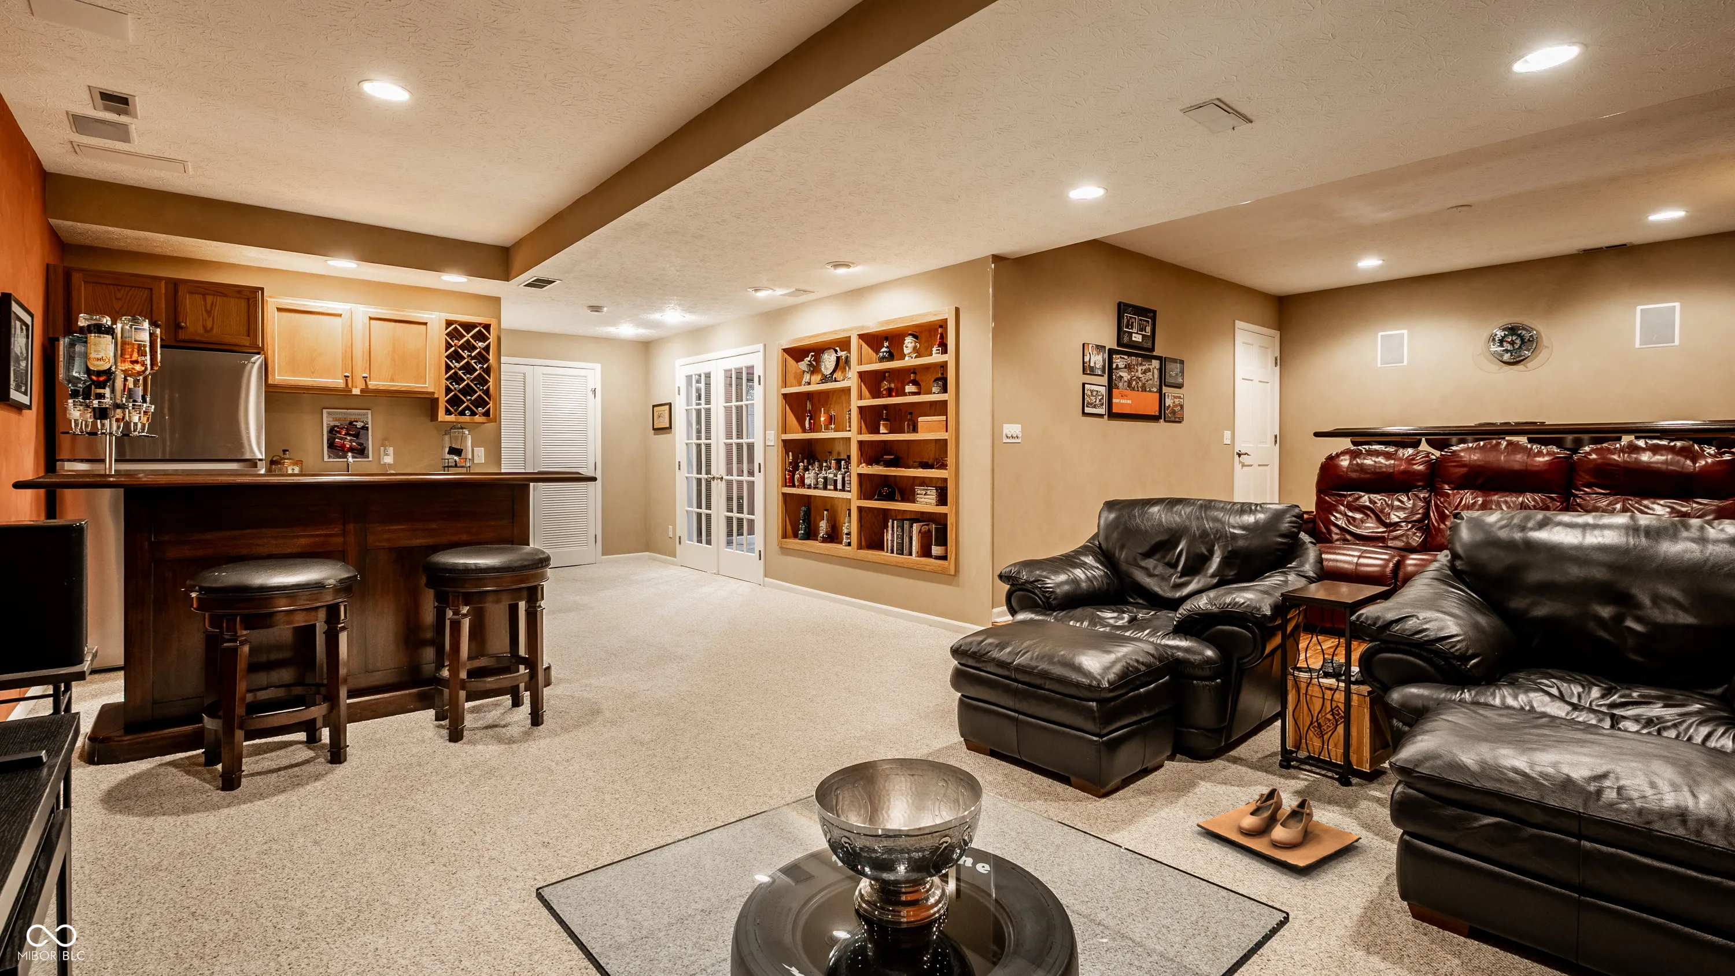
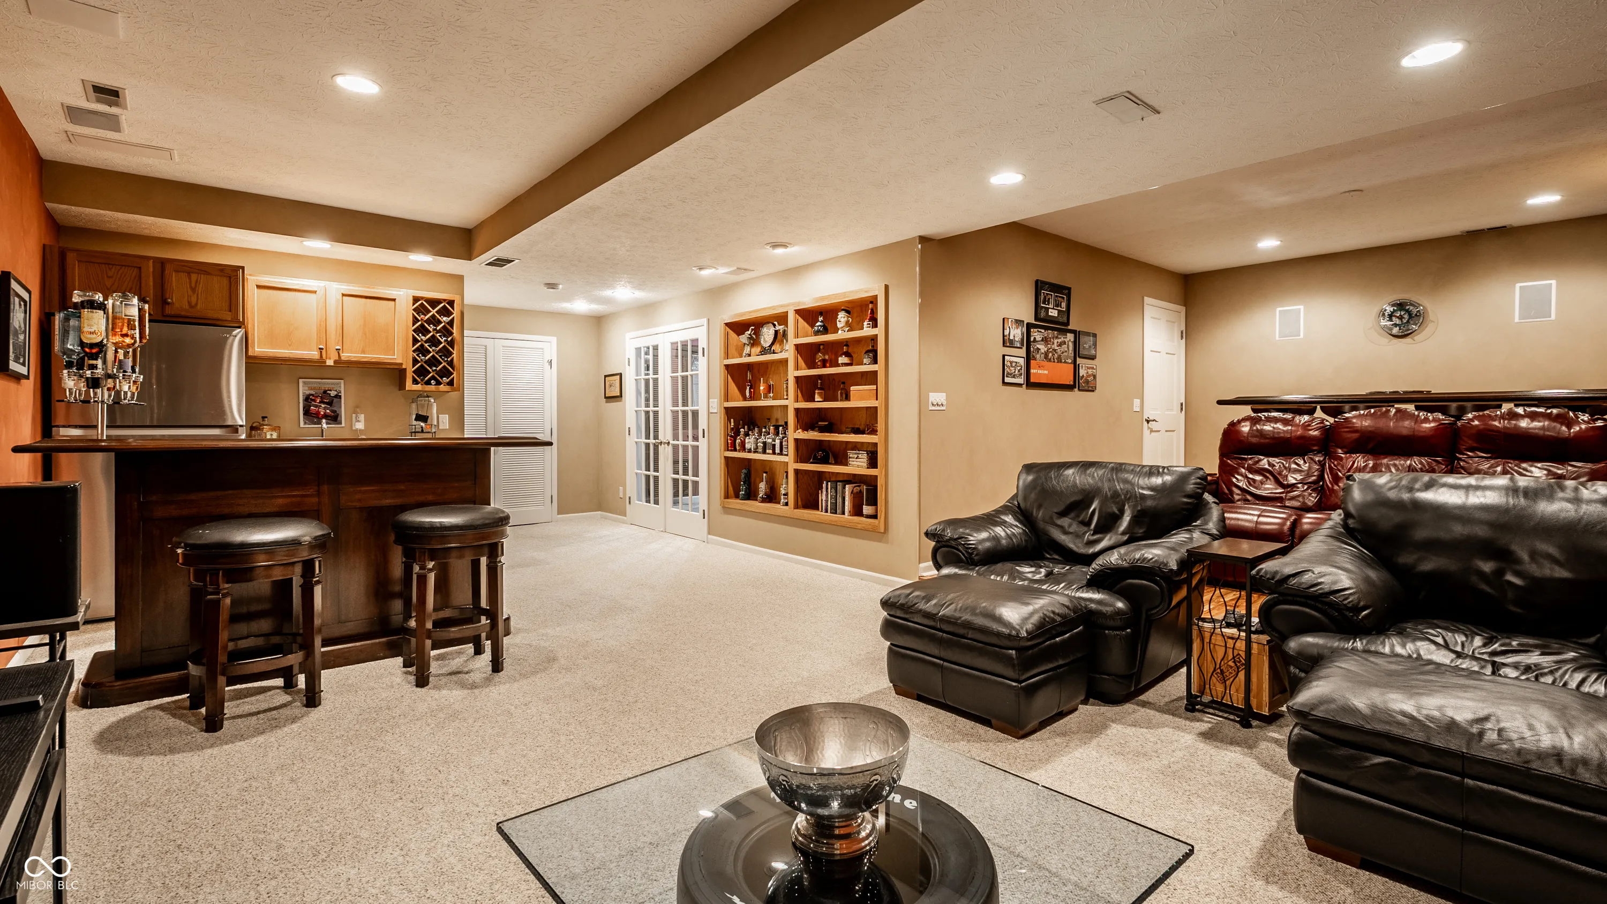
- shoe [1196,788,1362,870]
